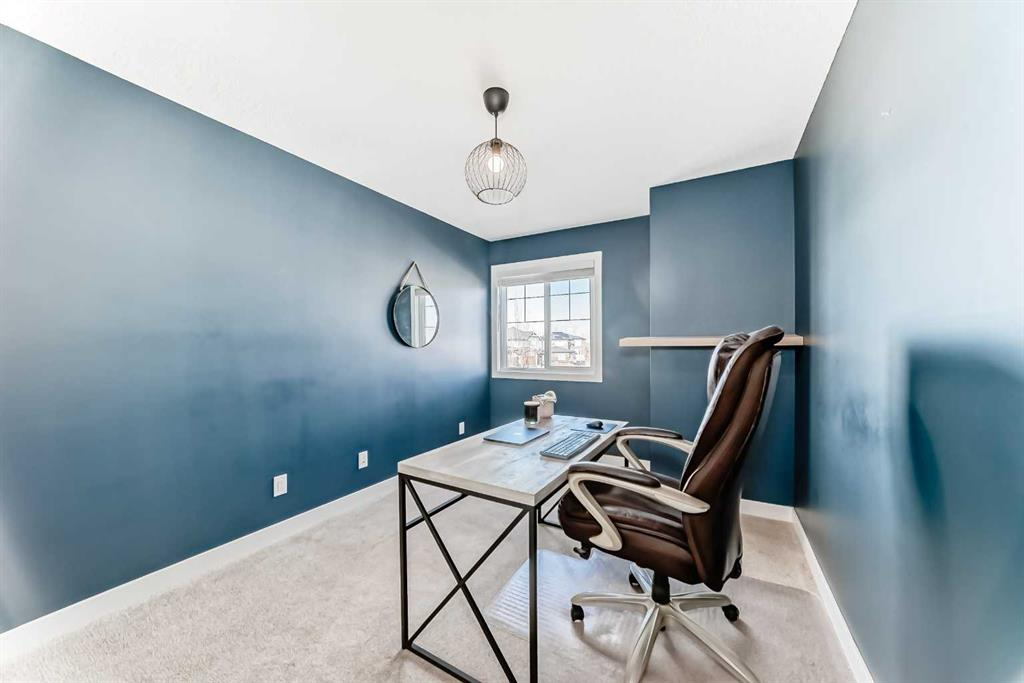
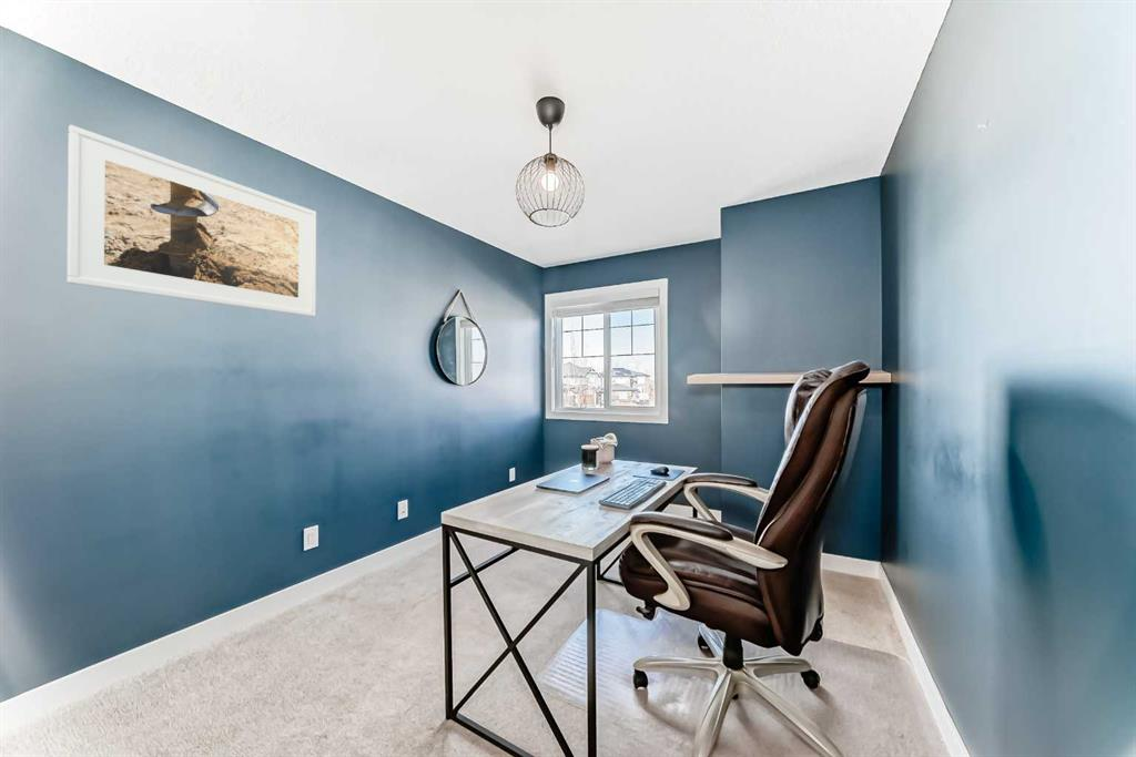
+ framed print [65,124,317,318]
